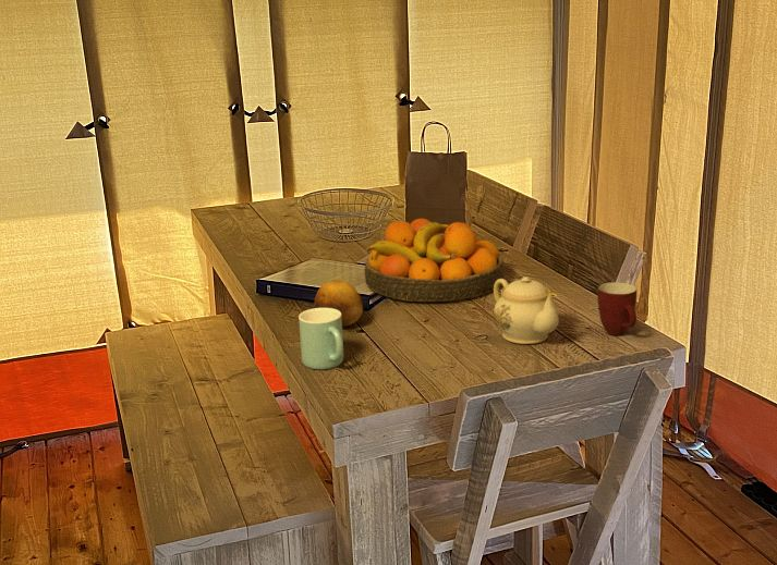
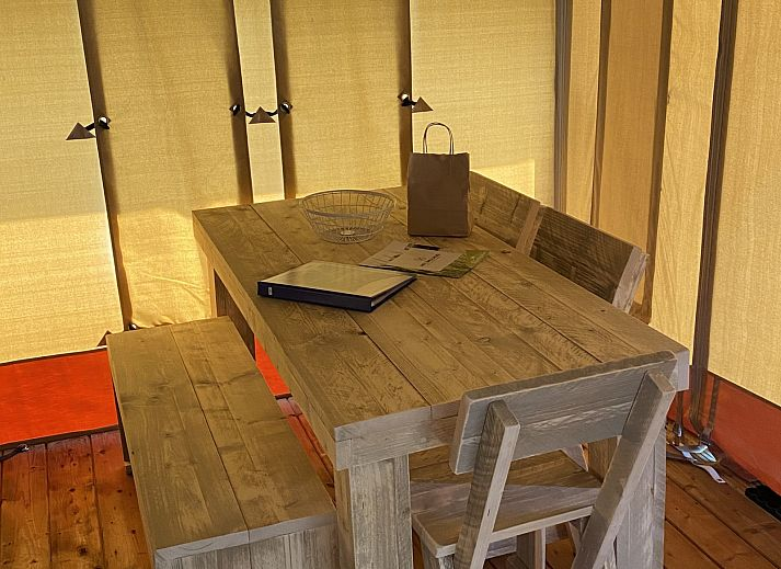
- teapot [493,275,560,345]
- fruit bowl [364,218,505,303]
- mug [596,281,638,336]
- fruit [314,279,364,327]
- mug [298,308,344,370]
